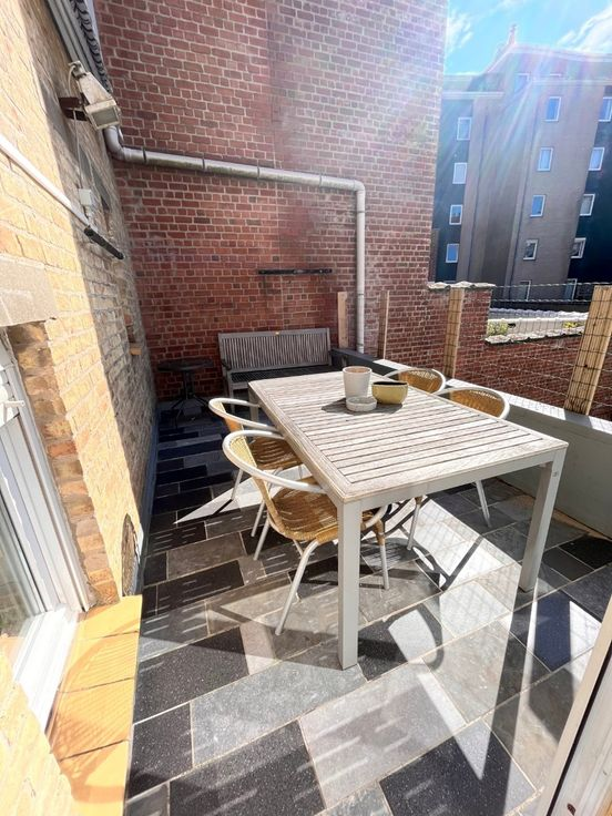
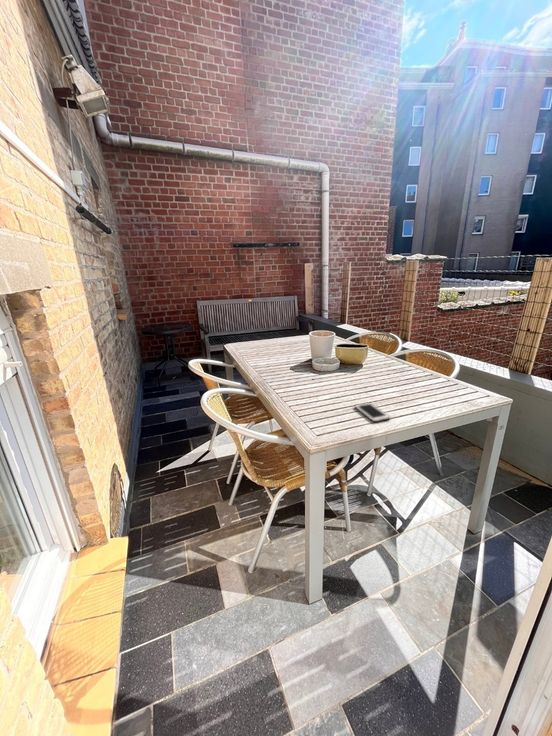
+ cell phone [354,401,391,423]
